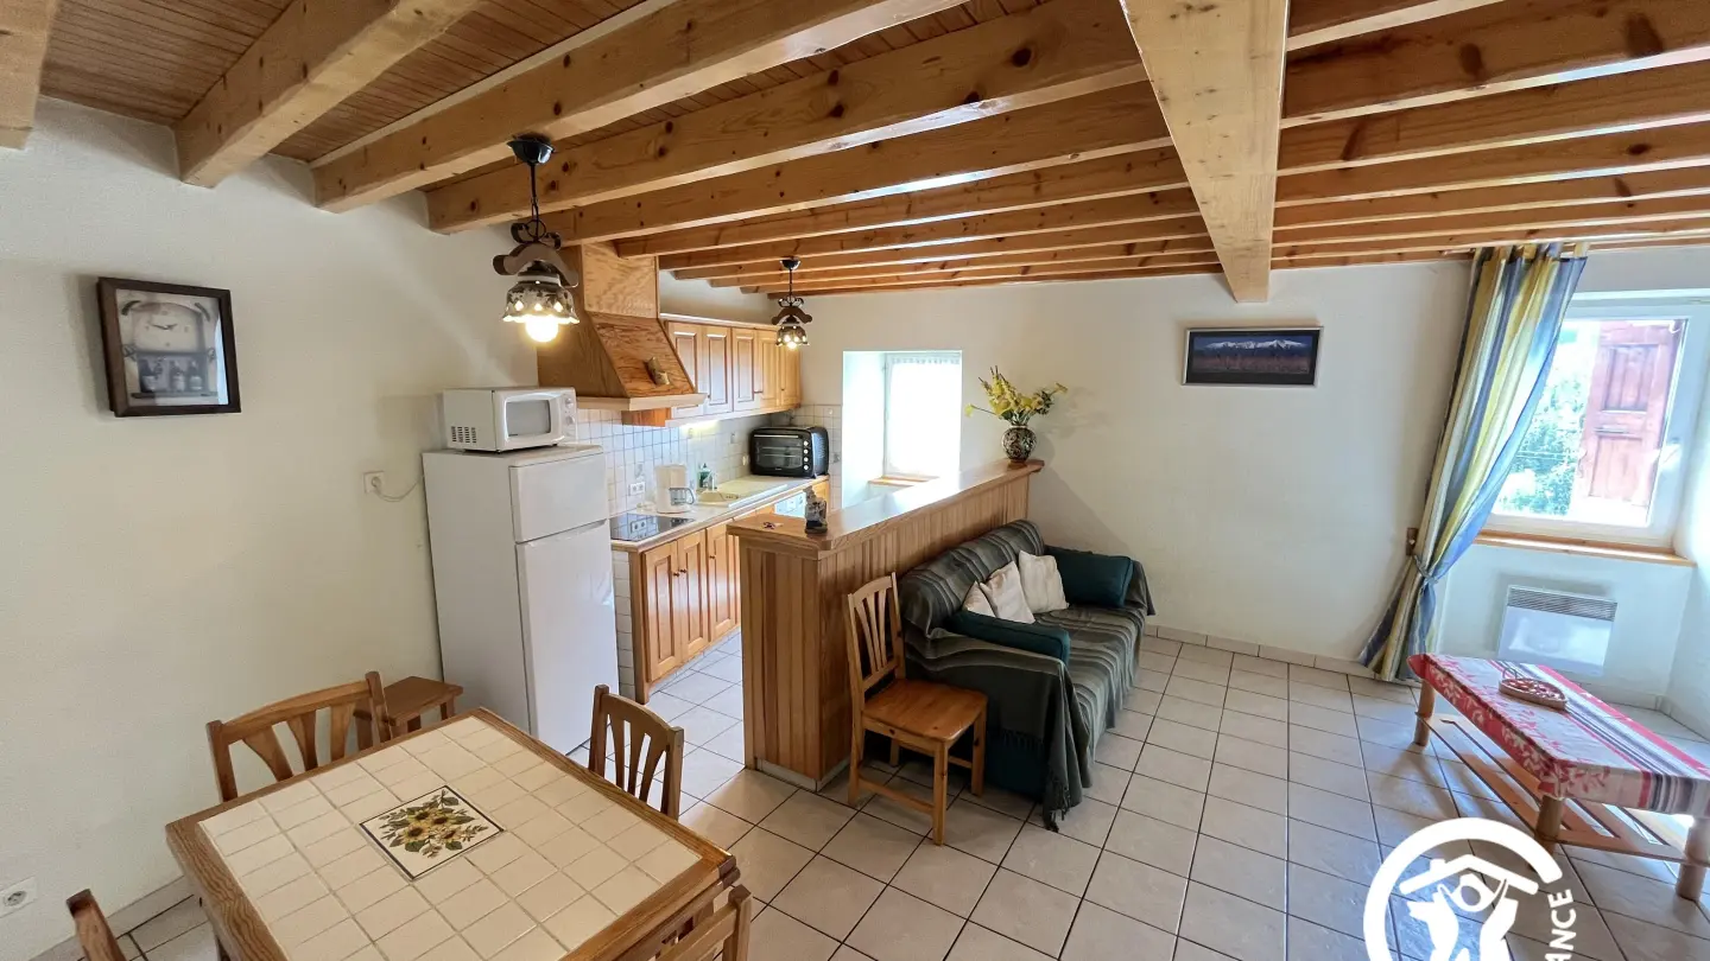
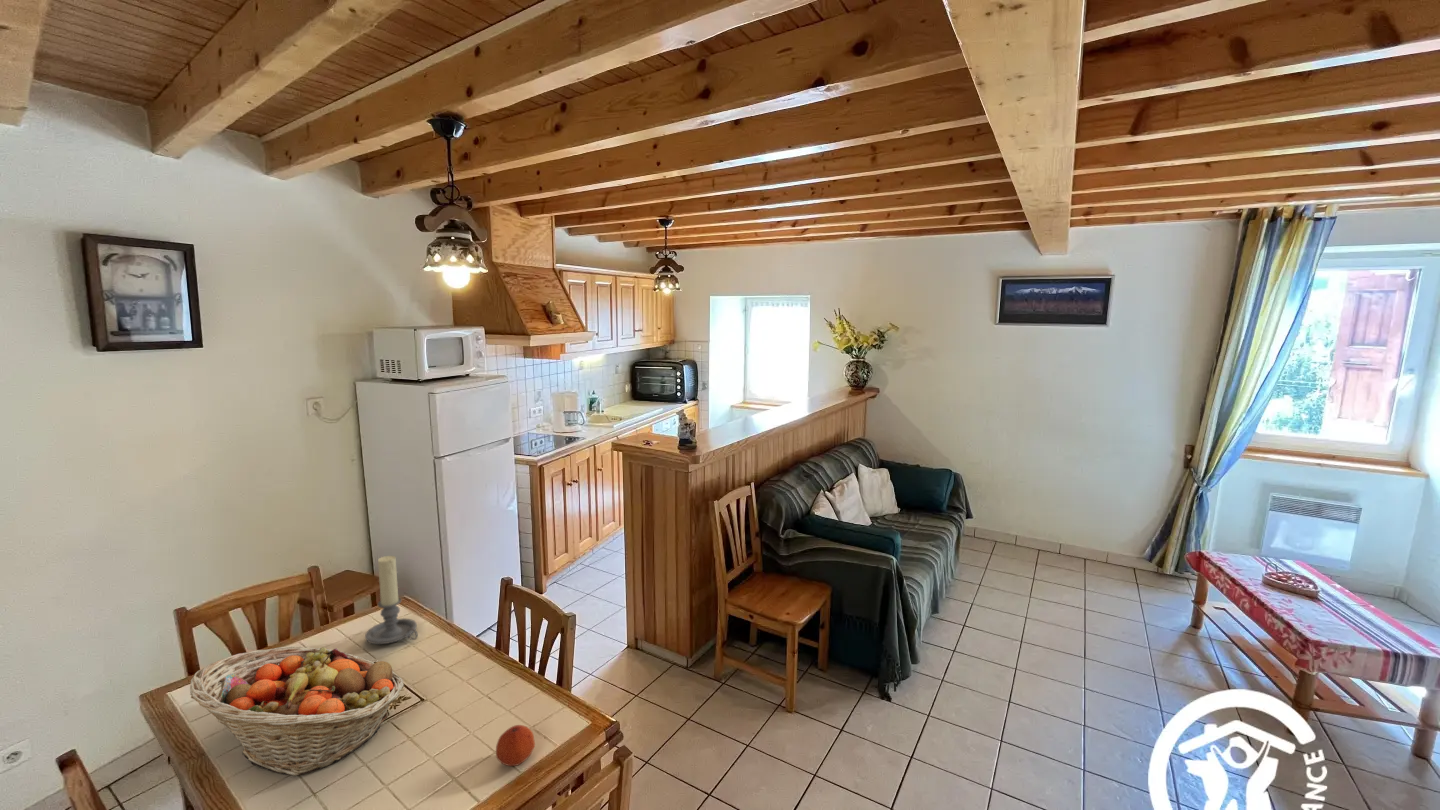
+ fruit basket [189,646,405,777]
+ fruit [495,724,536,767]
+ candle holder [364,555,419,645]
